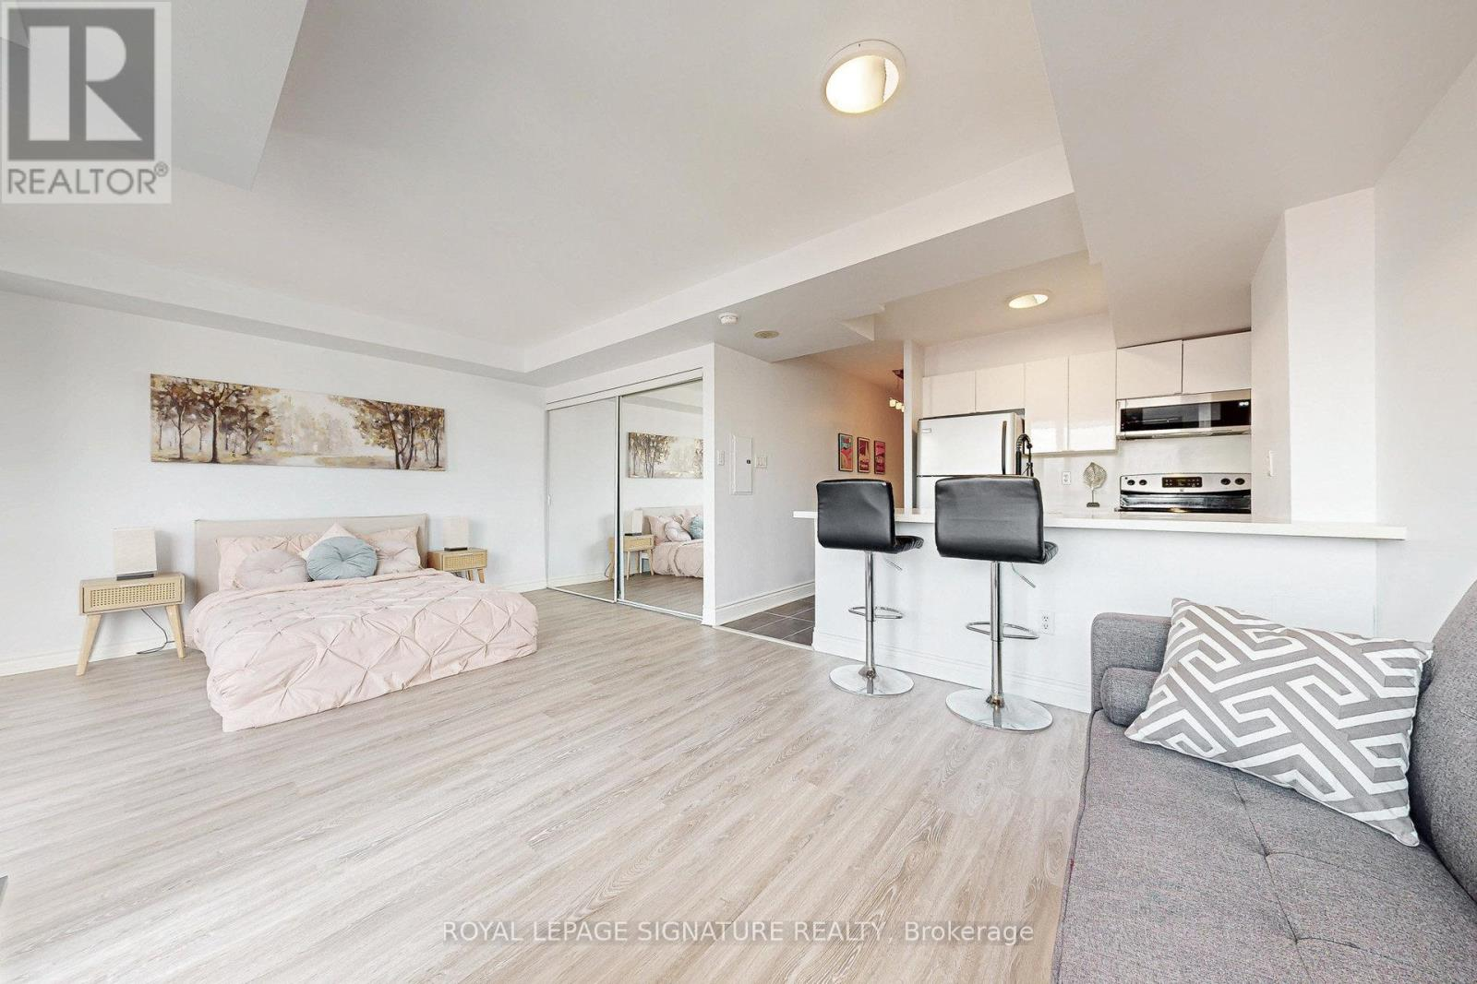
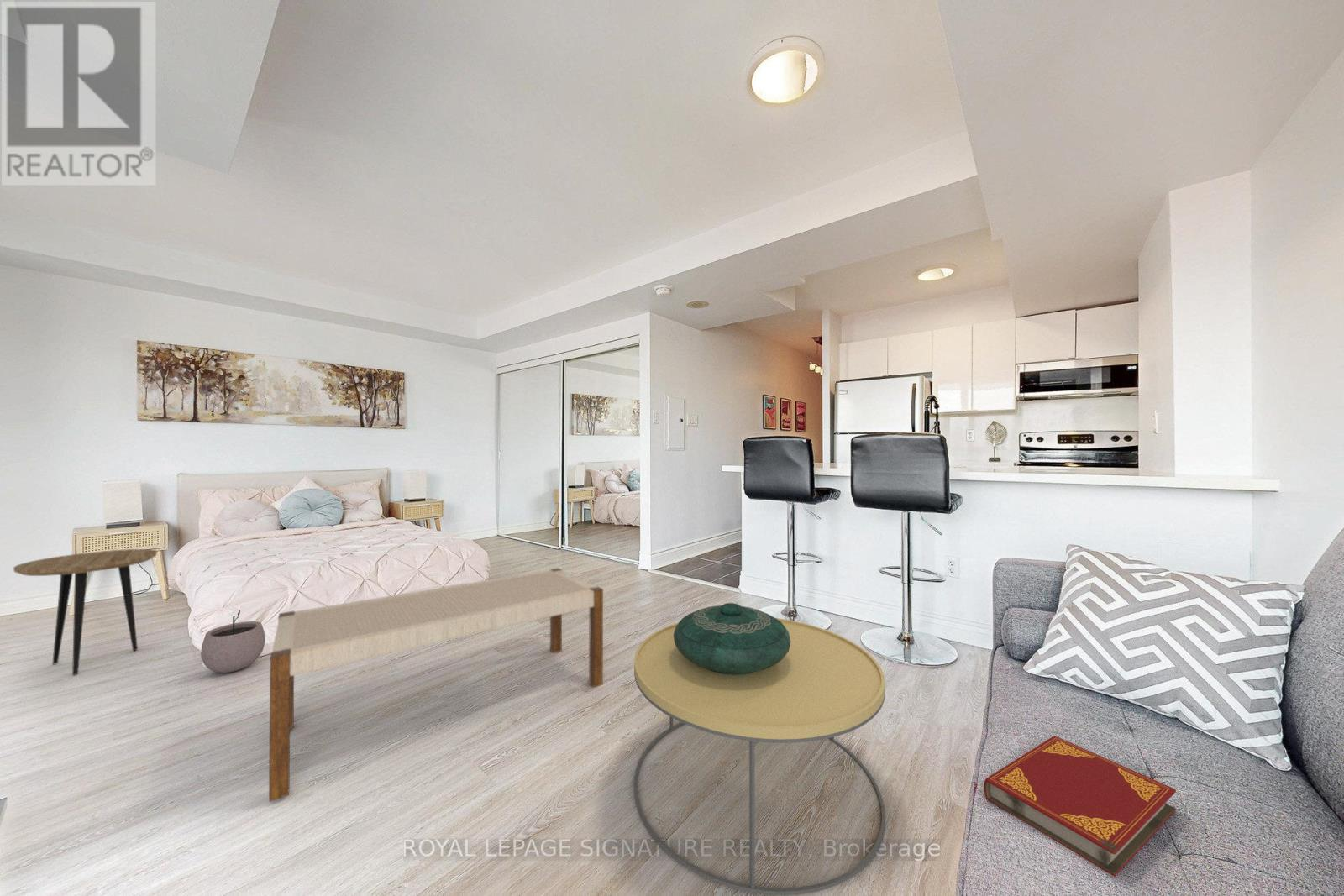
+ coffee table [633,617,886,896]
+ side table [13,548,158,676]
+ decorative bowl [674,602,790,675]
+ bench [268,567,604,803]
+ hardback book [983,735,1177,878]
+ plant pot [200,610,265,673]
